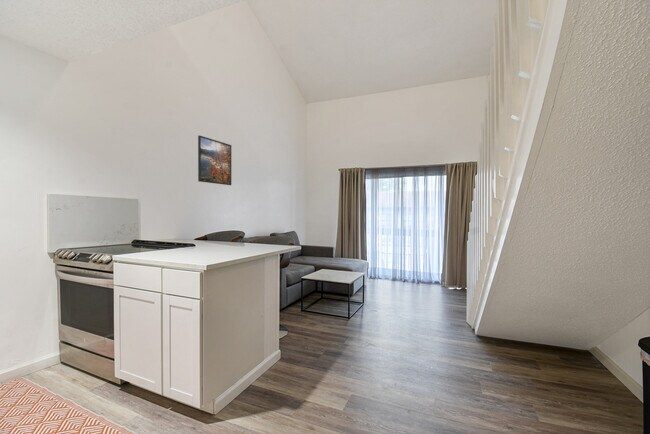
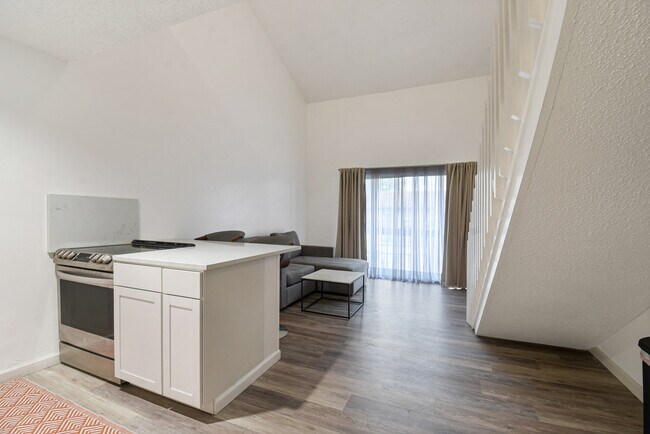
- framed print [197,134,232,186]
